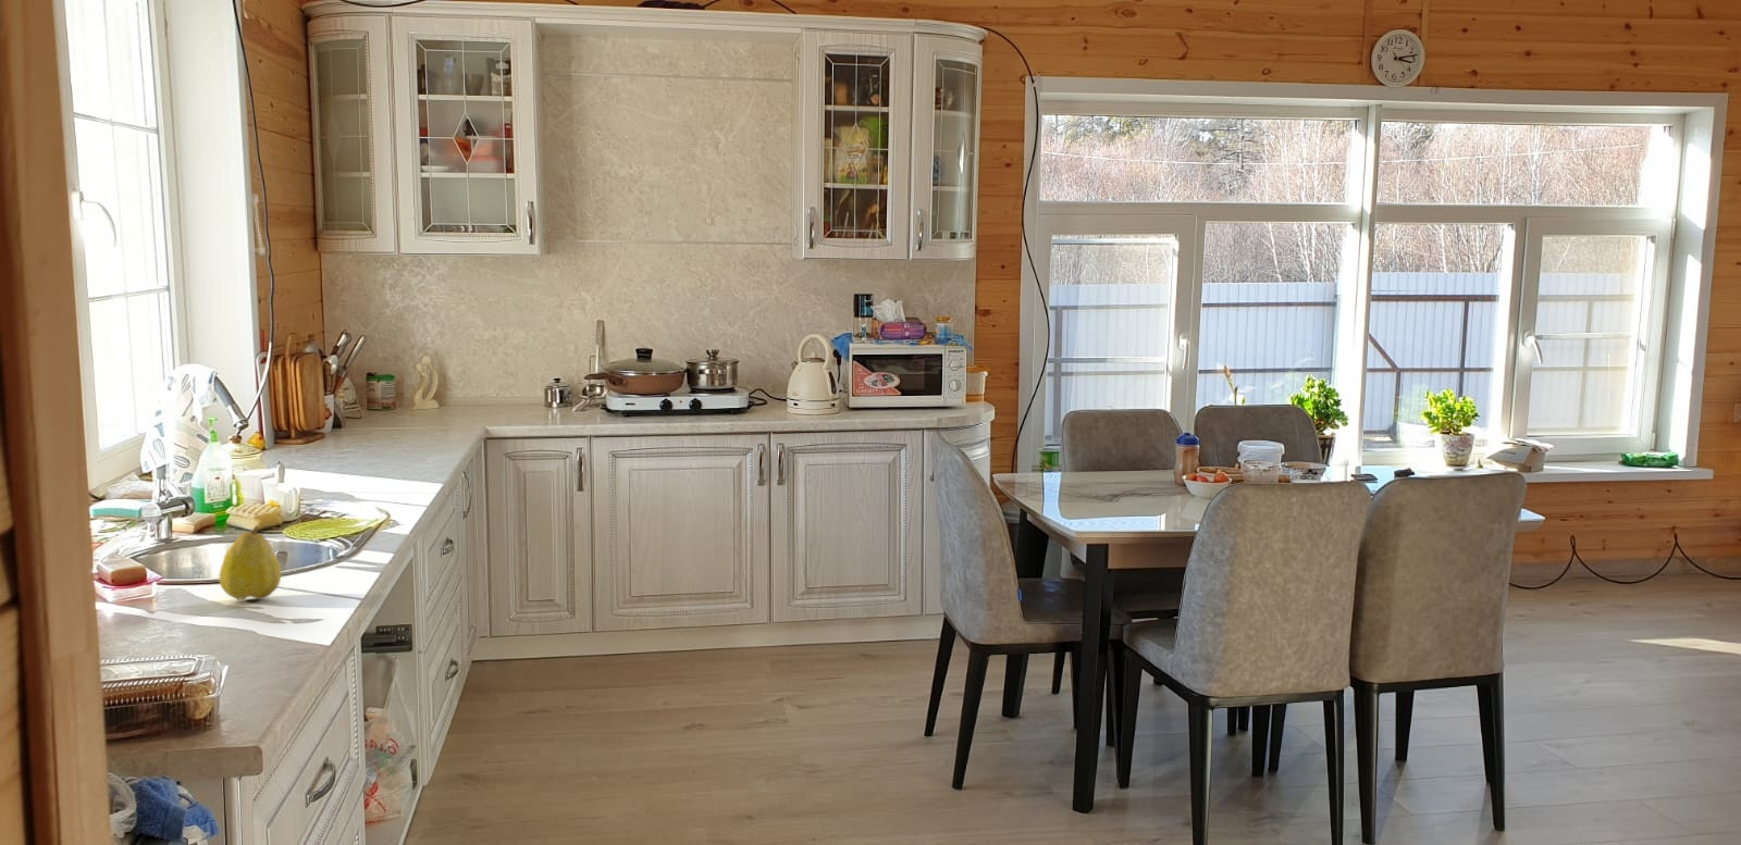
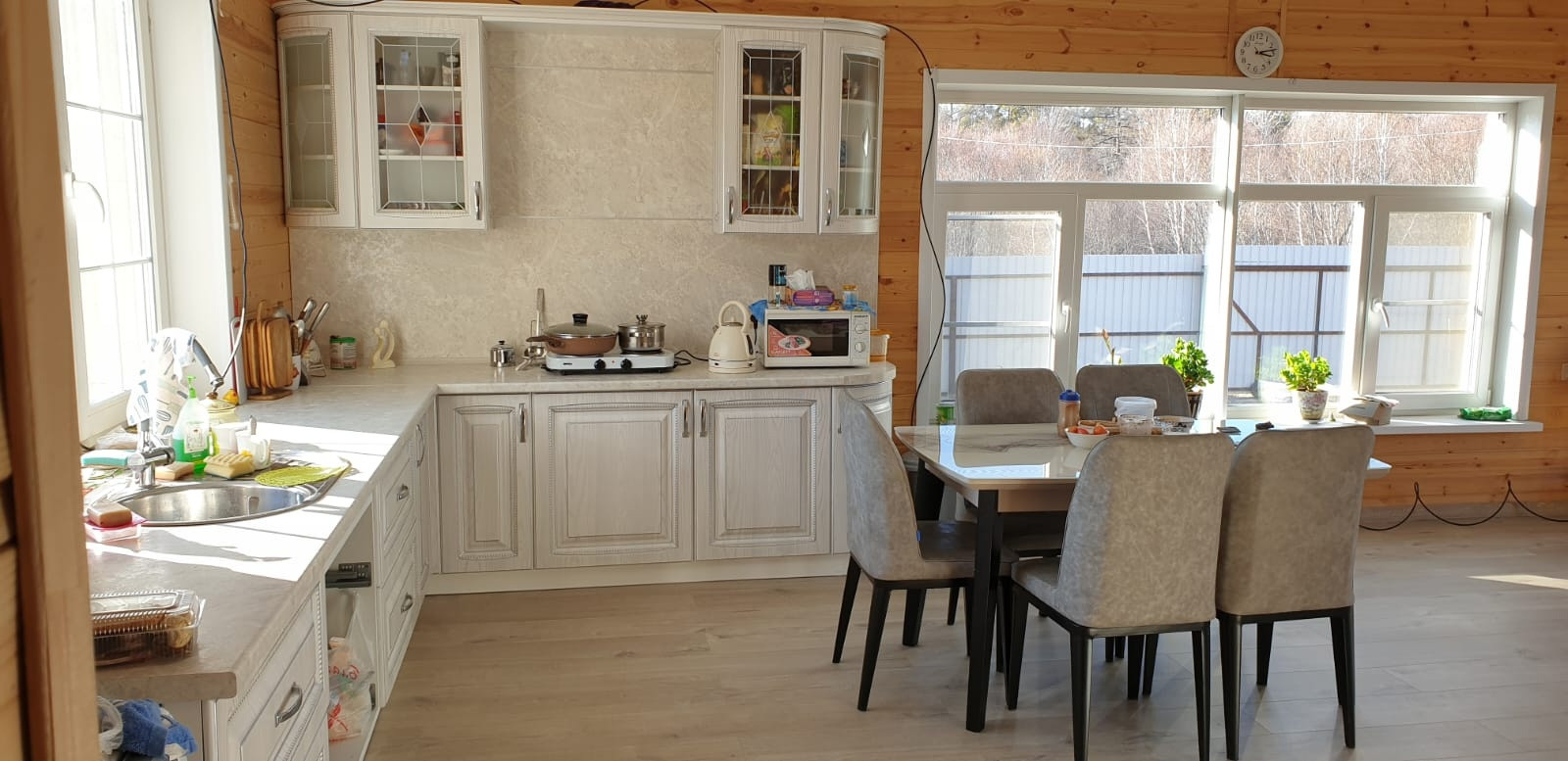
- fruit [219,524,282,601]
